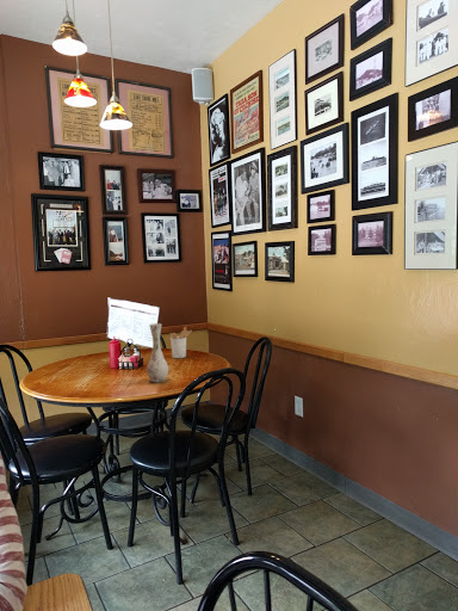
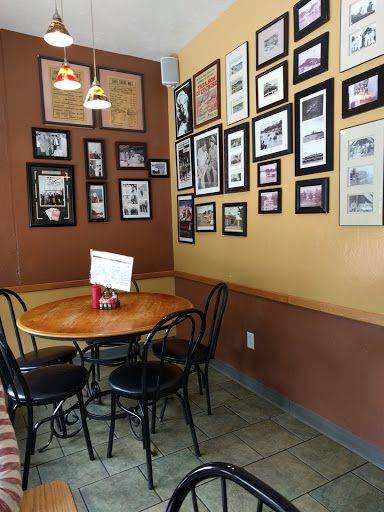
- utensil holder [169,326,193,359]
- vase [146,322,169,383]
